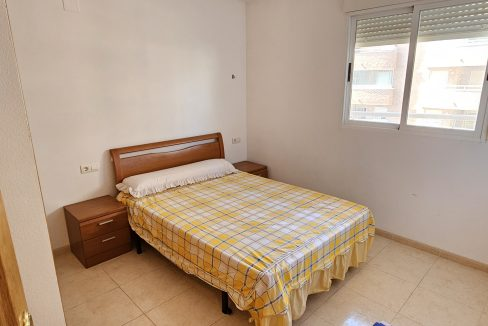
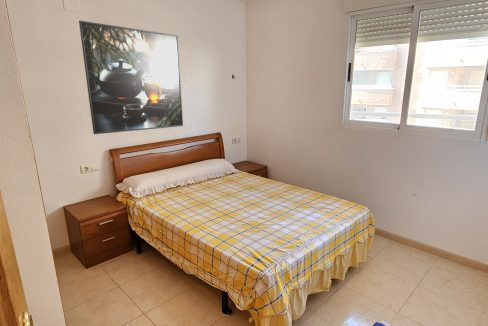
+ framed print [78,20,184,135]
